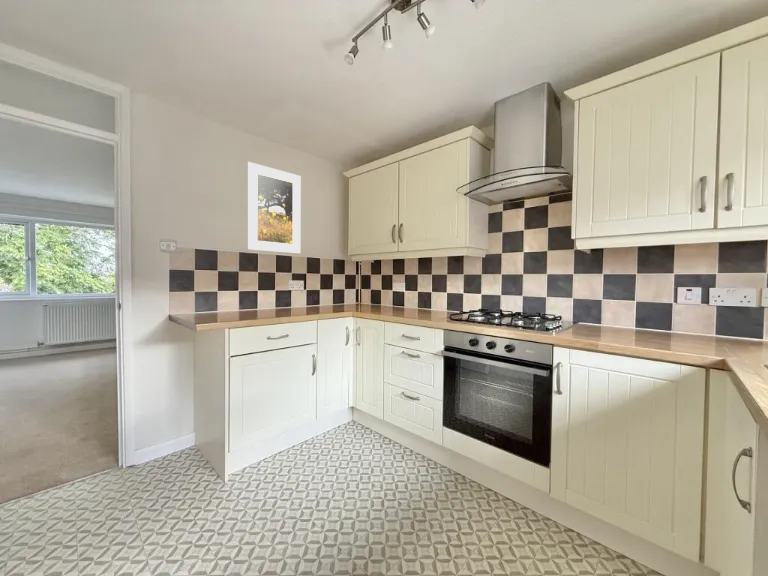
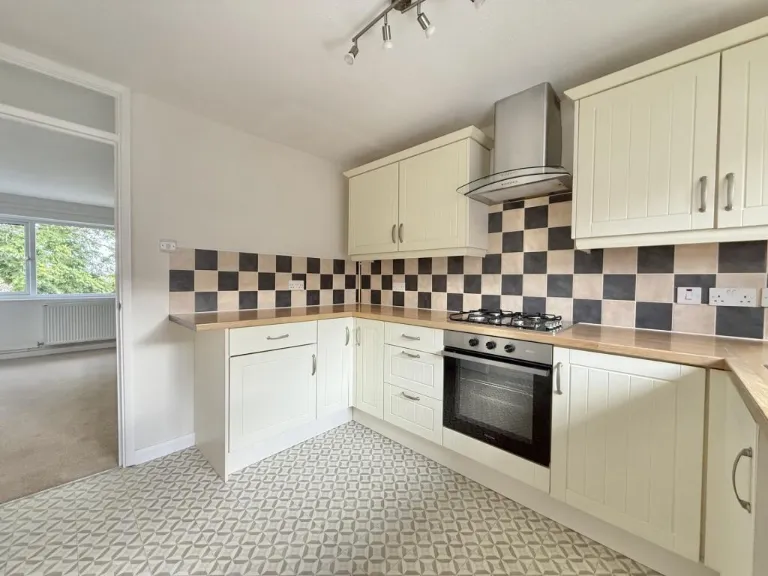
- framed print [246,161,302,254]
